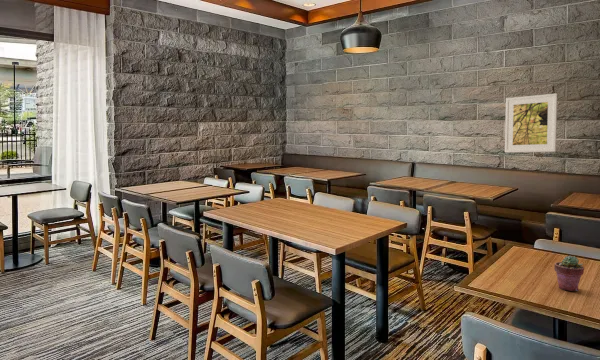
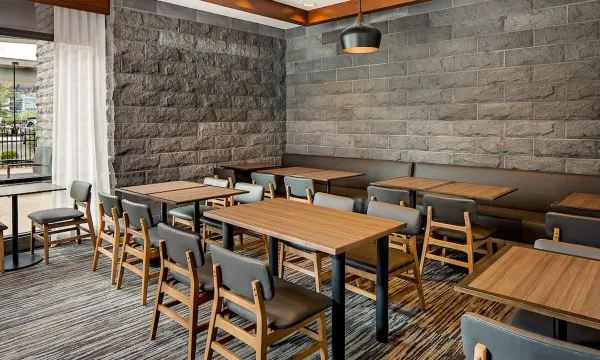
- potted succulent [553,255,585,292]
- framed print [504,92,558,154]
